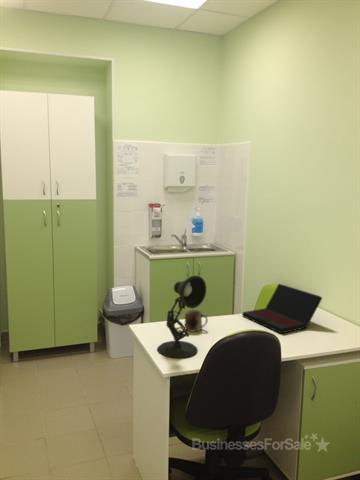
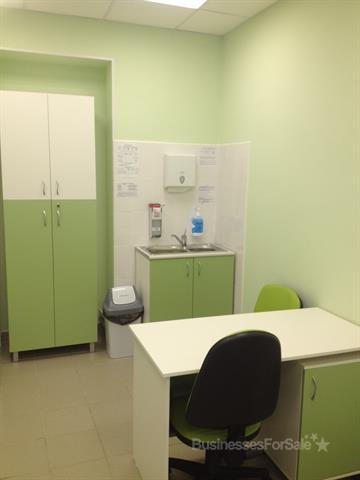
- mug [184,309,209,333]
- laptop [242,283,323,335]
- desk lamp [156,275,207,359]
